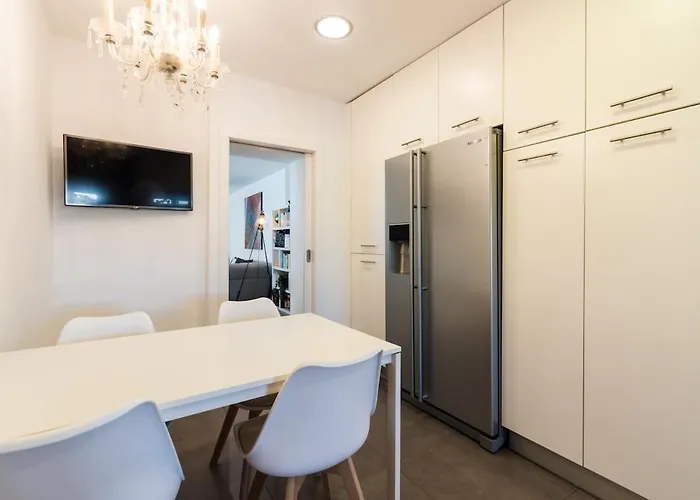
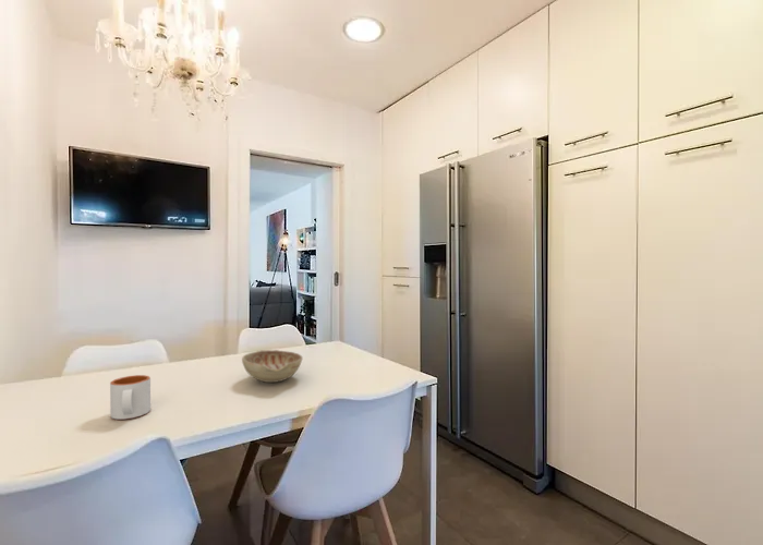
+ mug [109,374,152,421]
+ decorative bowl [241,349,304,384]
